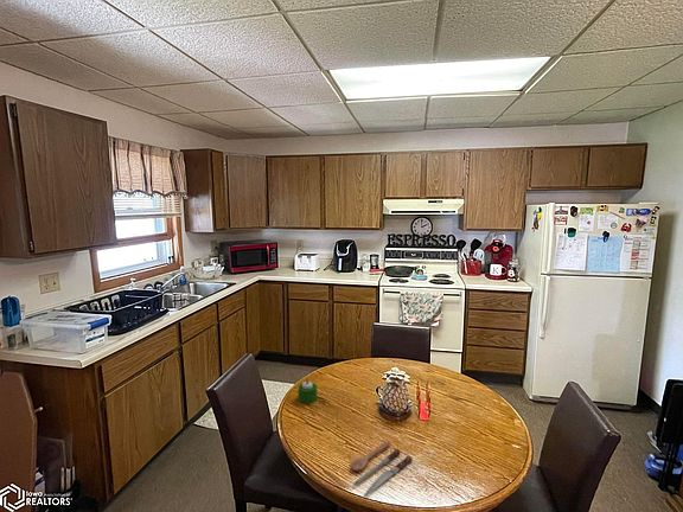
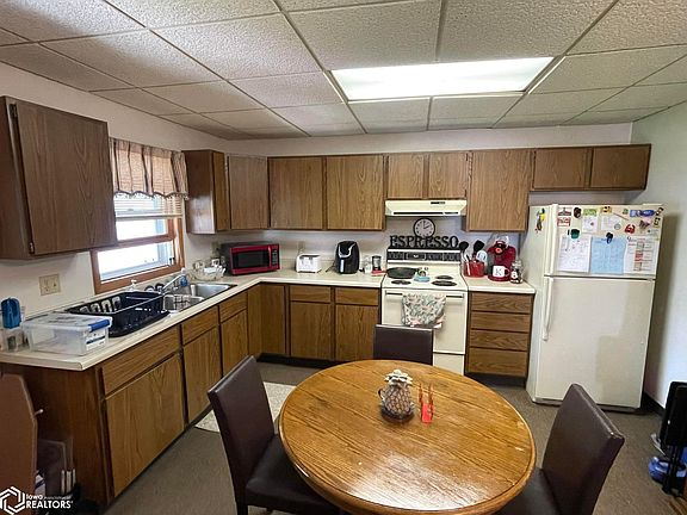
- candle [296,376,318,404]
- spoon [350,440,414,499]
